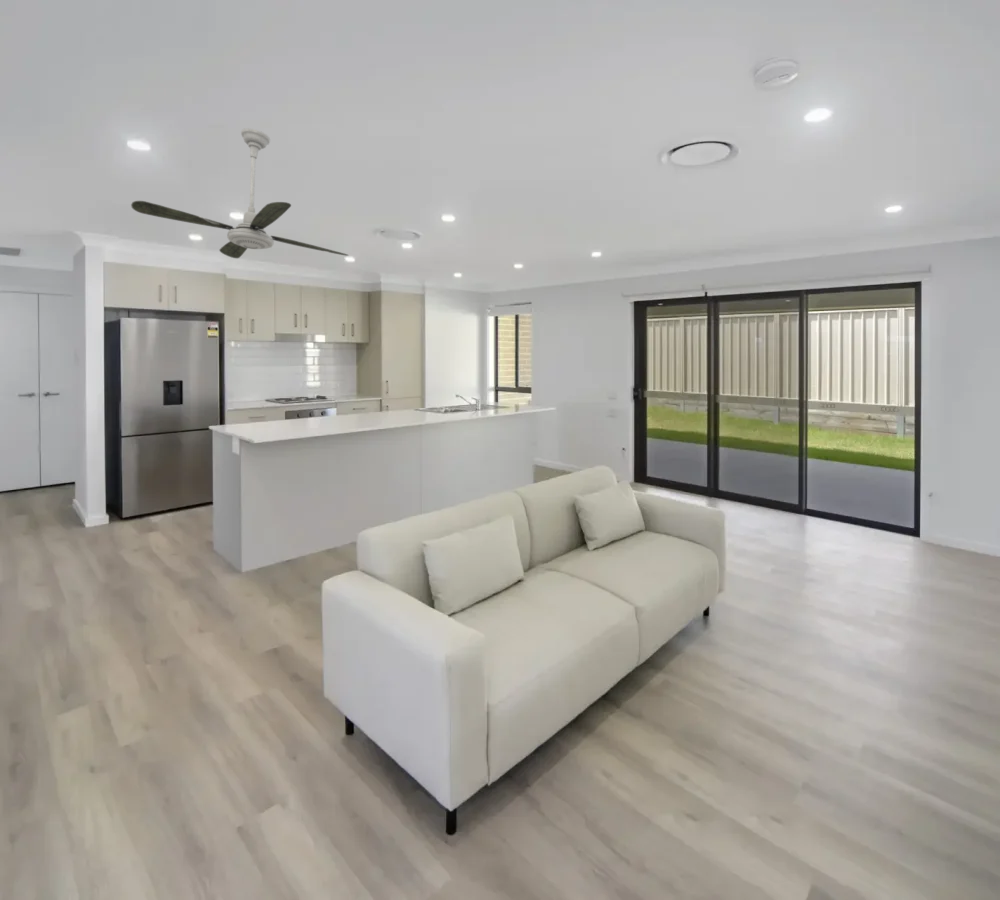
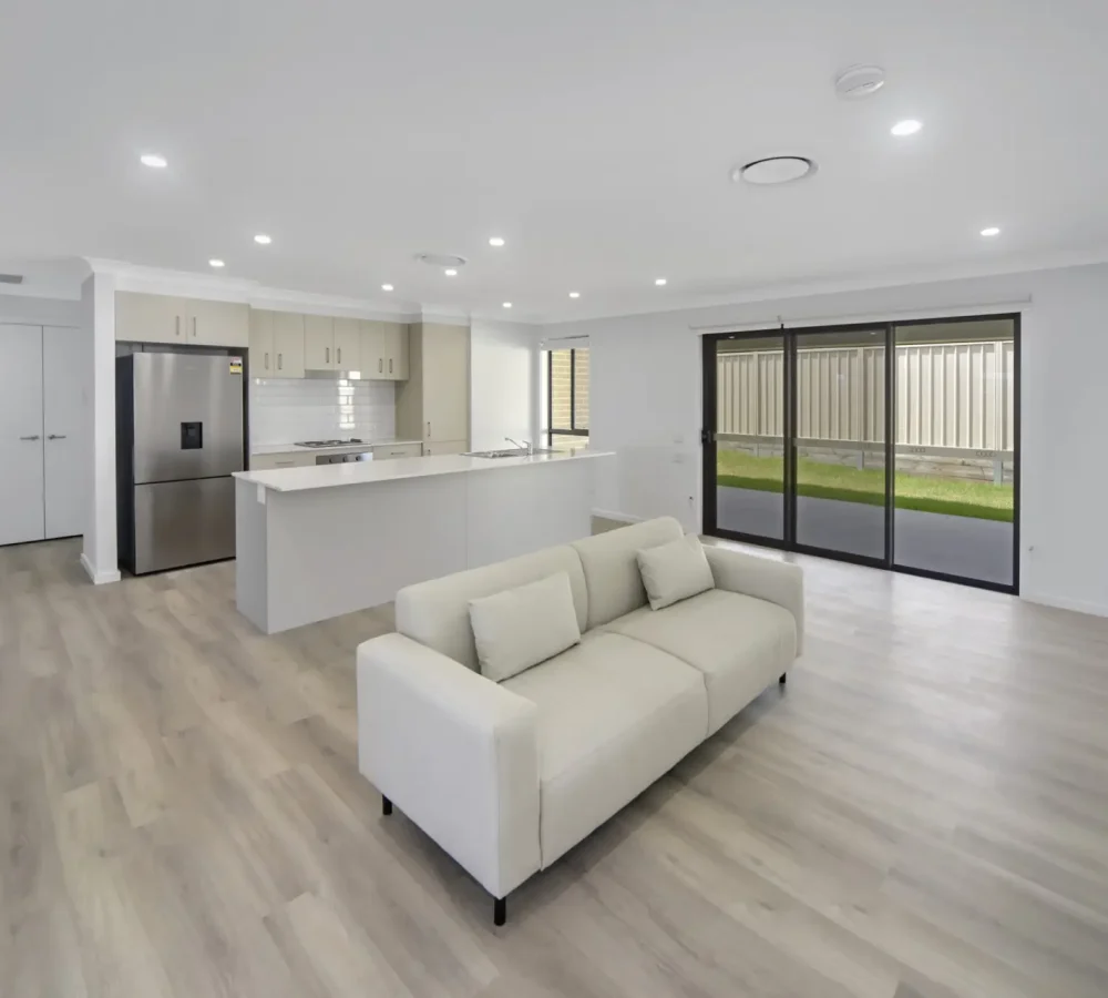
- ceiling fan [130,127,350,259]
